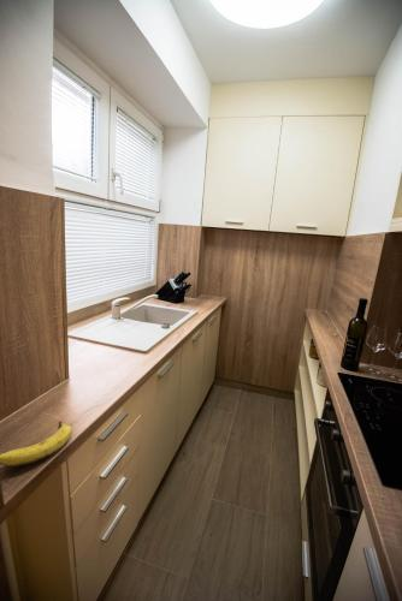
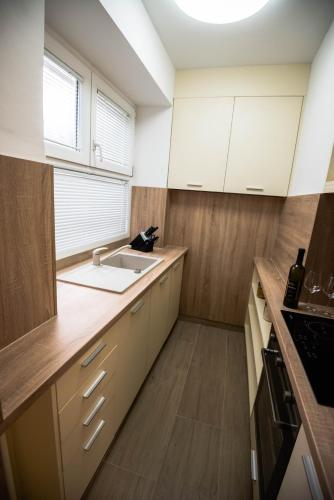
- banana [0,421,73,469]
